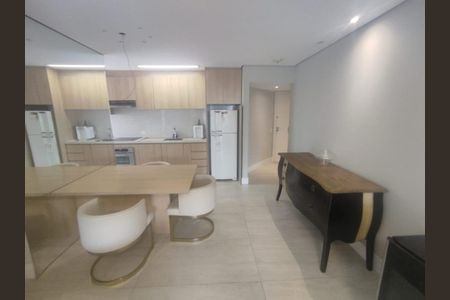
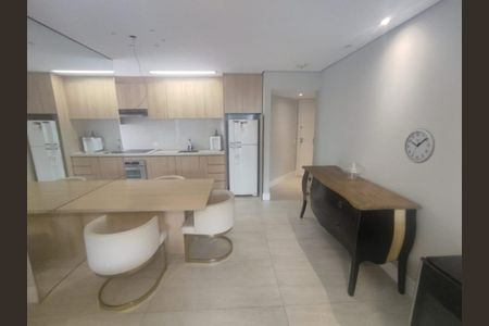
+ wall clock [403,127,436,164]
